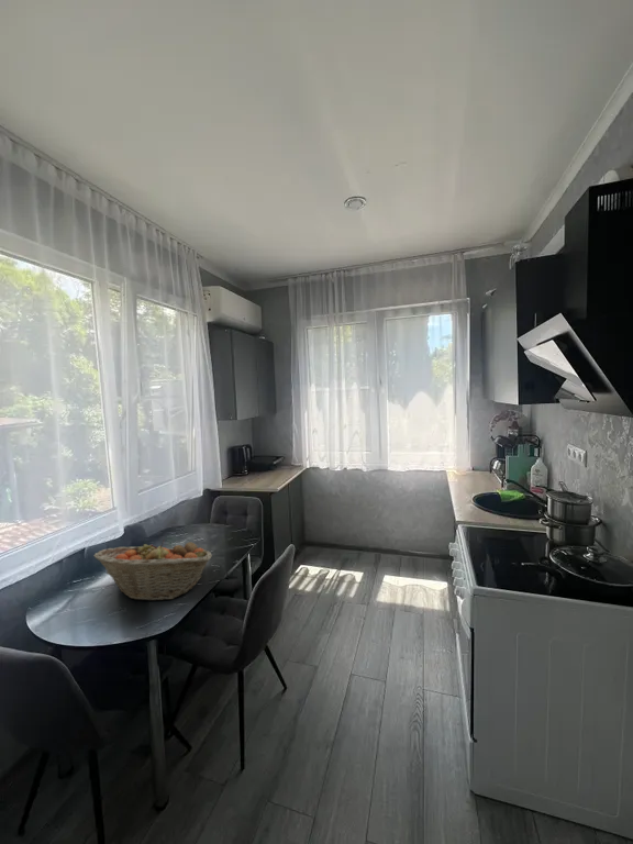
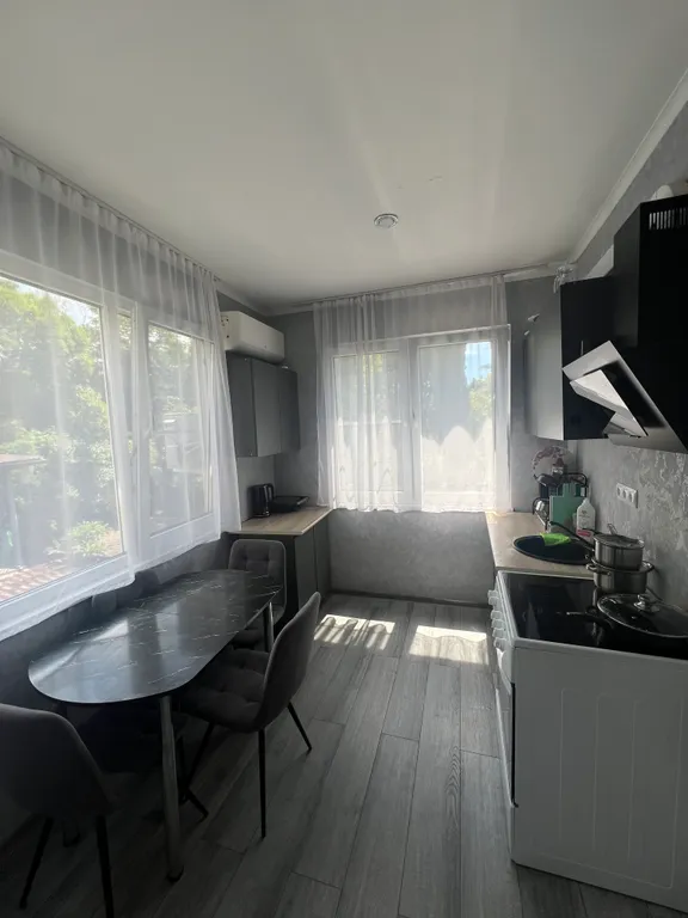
- fruit basket [92,541,213,602]
